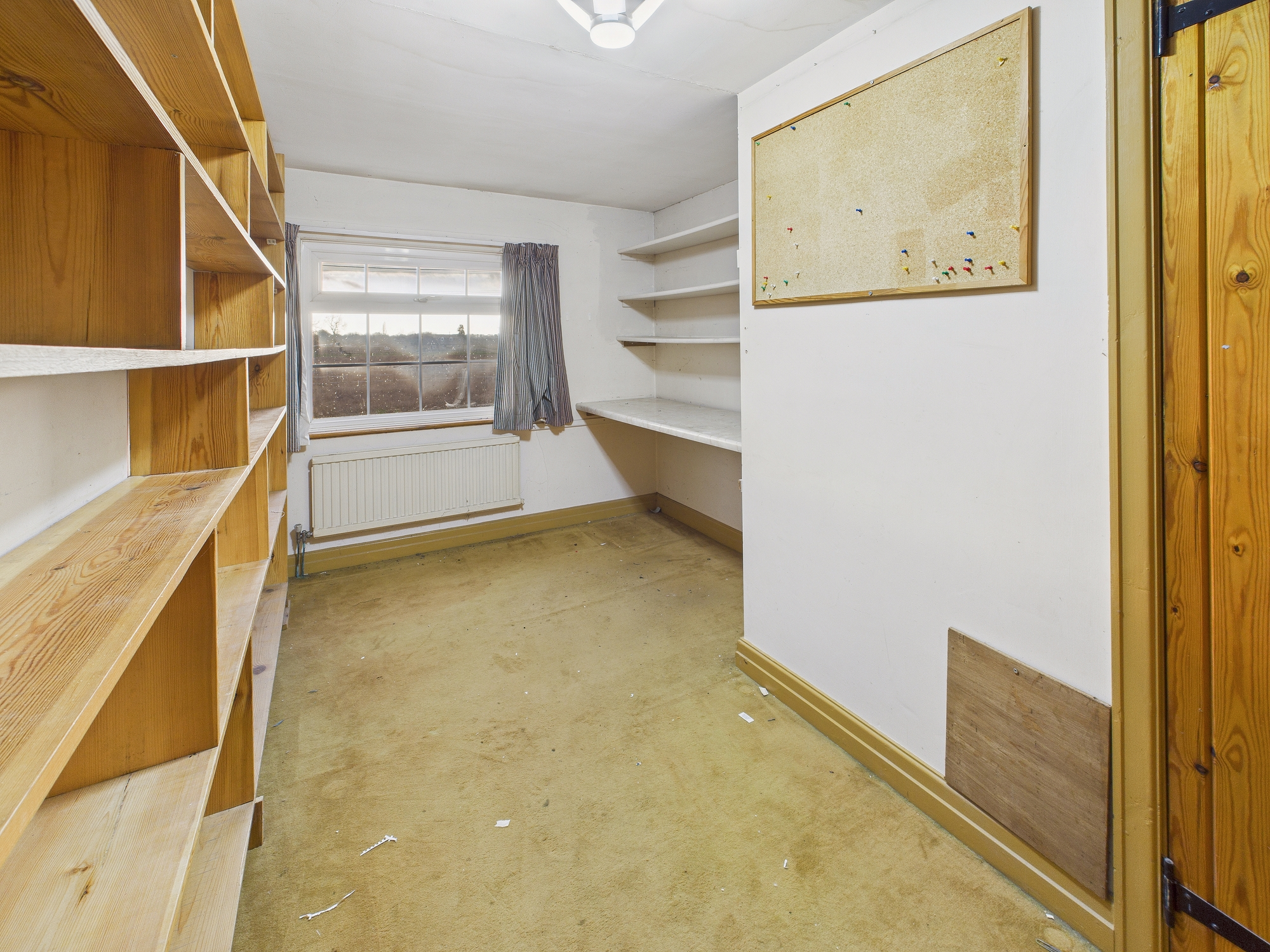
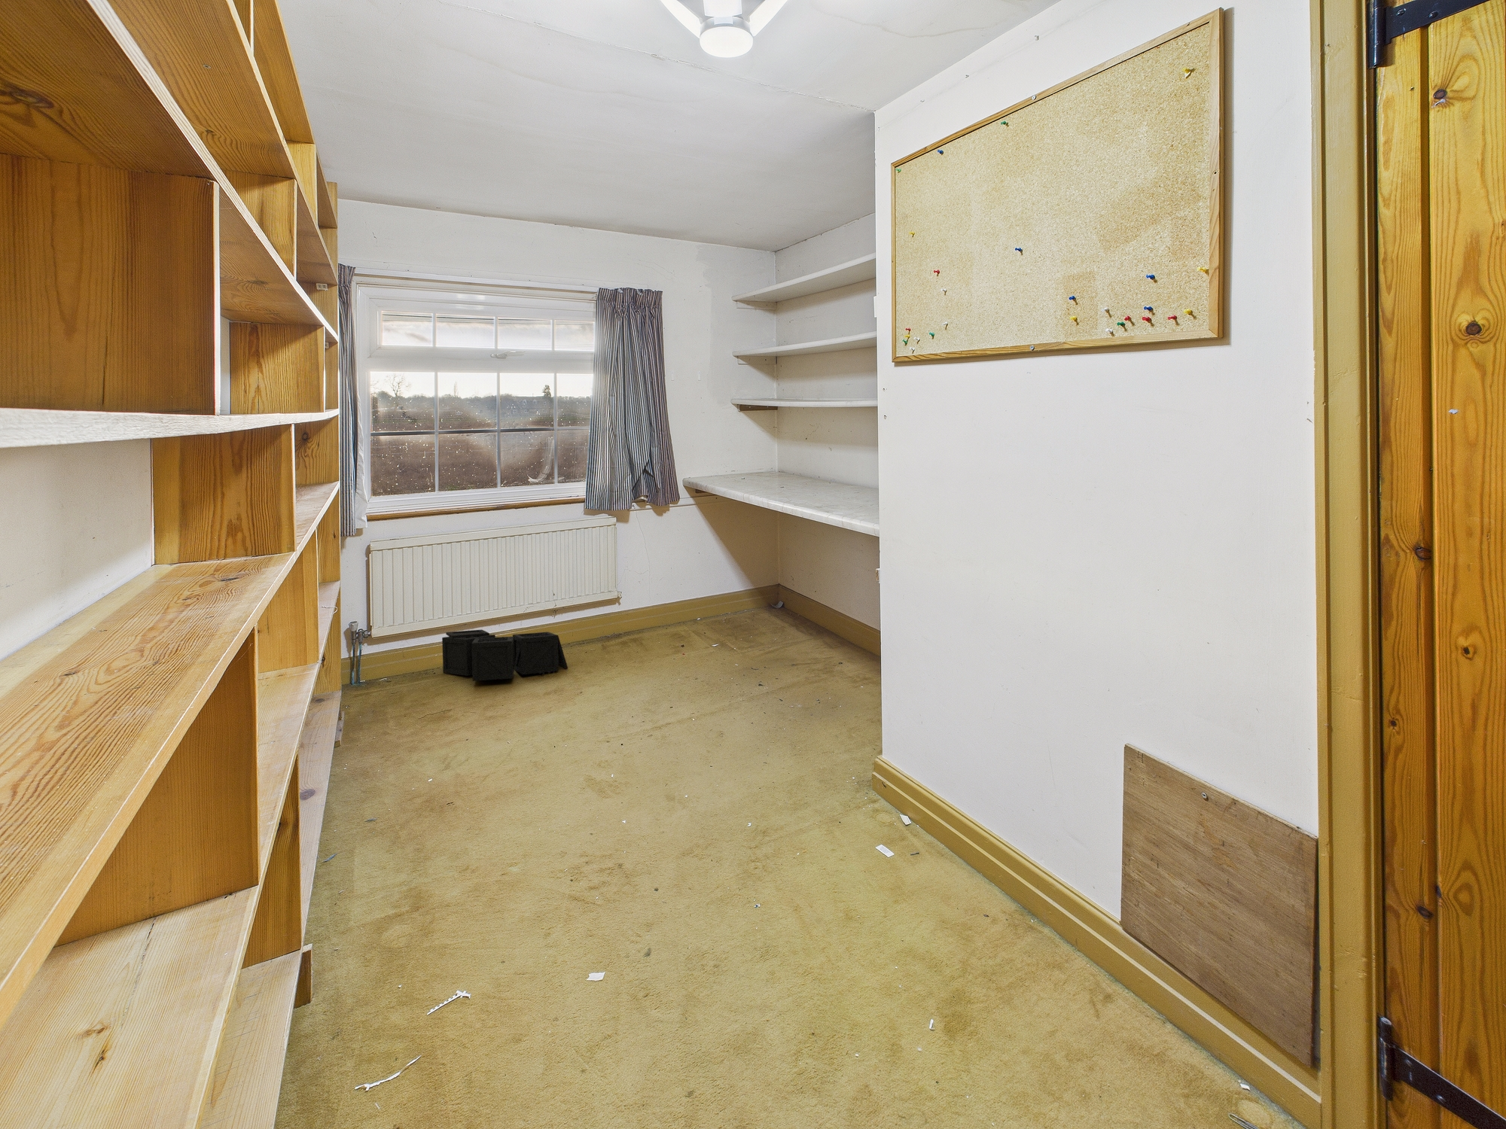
+ storage bin [441,630,568,682]
